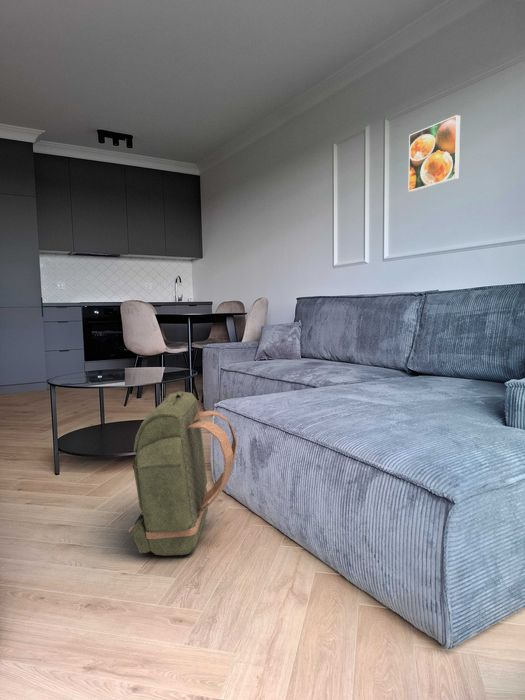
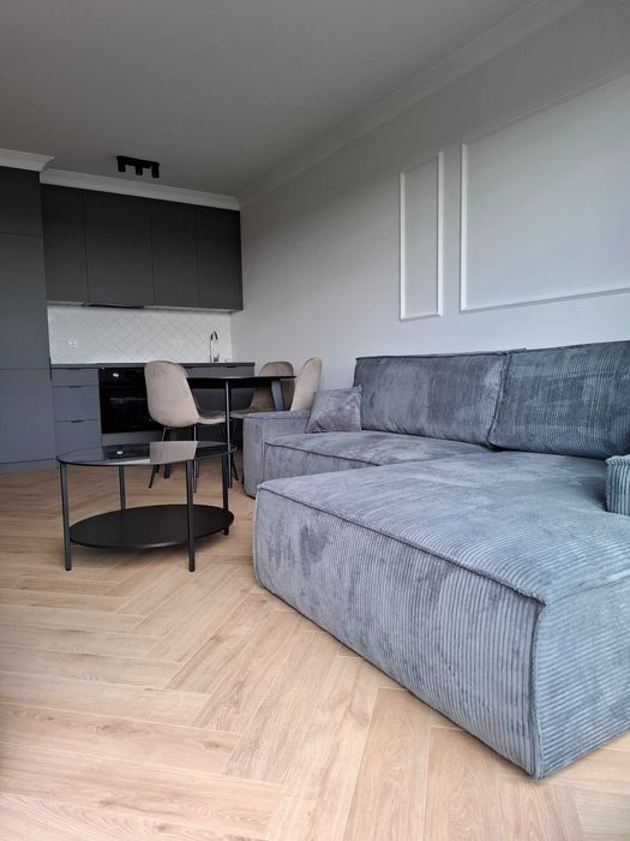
- backpack [128,391,238,557]
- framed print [407,114,461,193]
